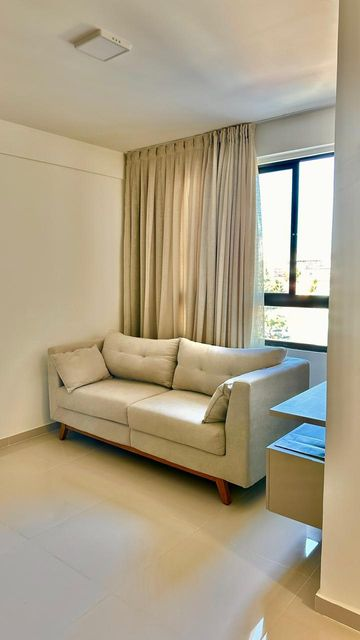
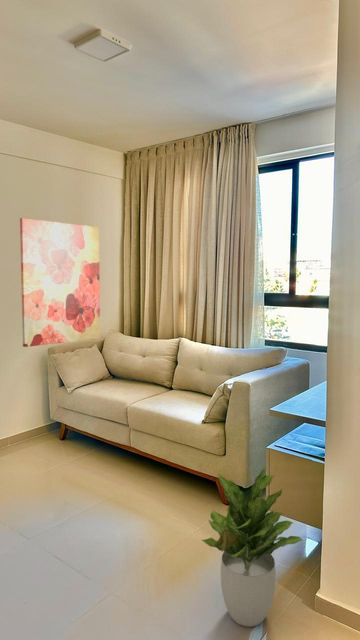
+ potted plant [201,466,304,628]
+ wall art [19,217,101,348]
